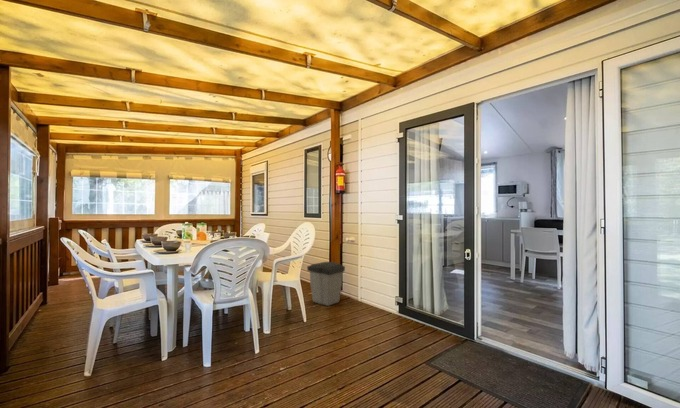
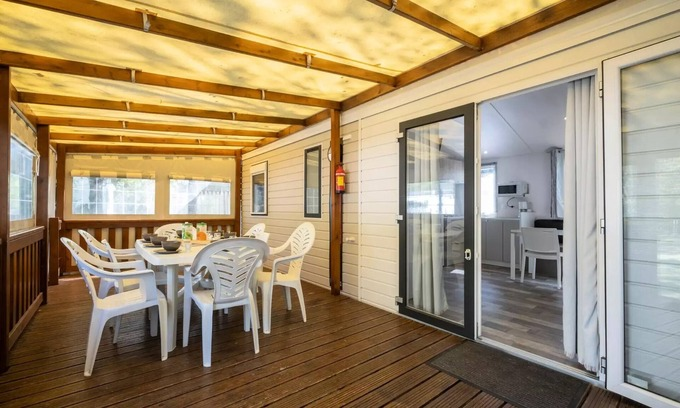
- trash can [306,261,346,307]
